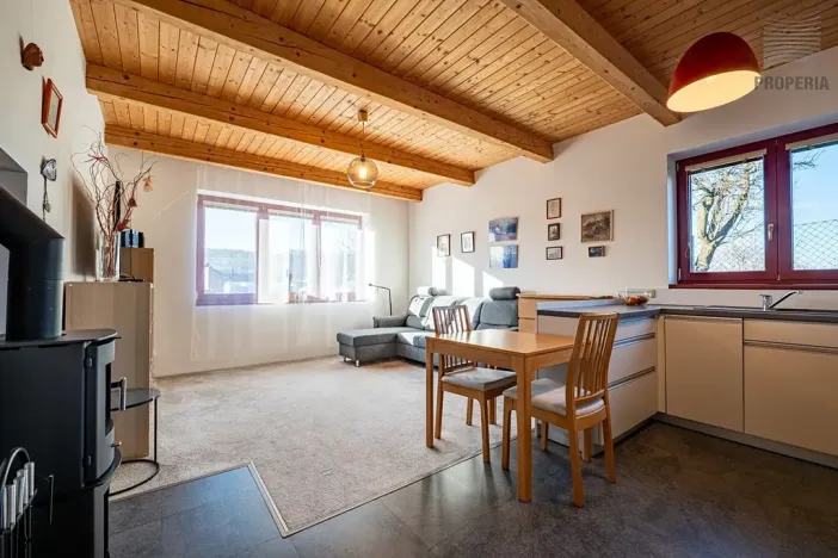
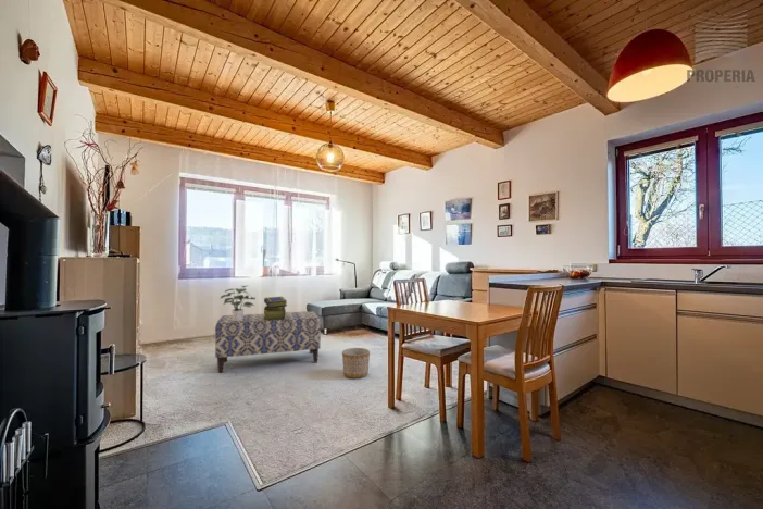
+ stack of books [263,296,288,321]
+ bench [214,310,322,373]
+ potted plant [220,284,257,321]
+ planter [341,347,371,380]
